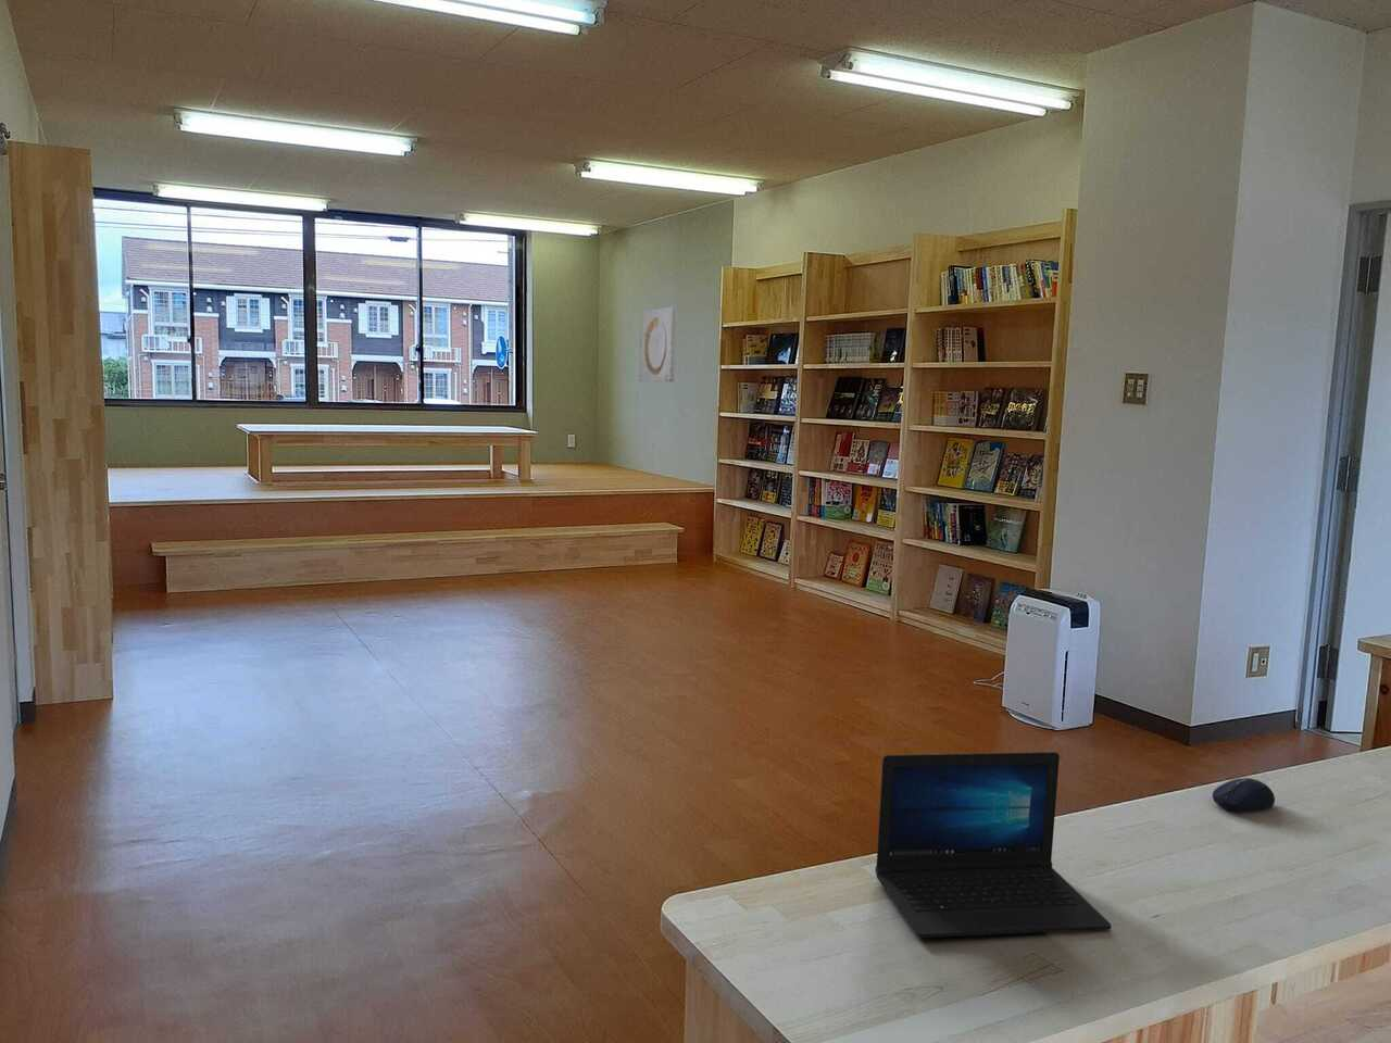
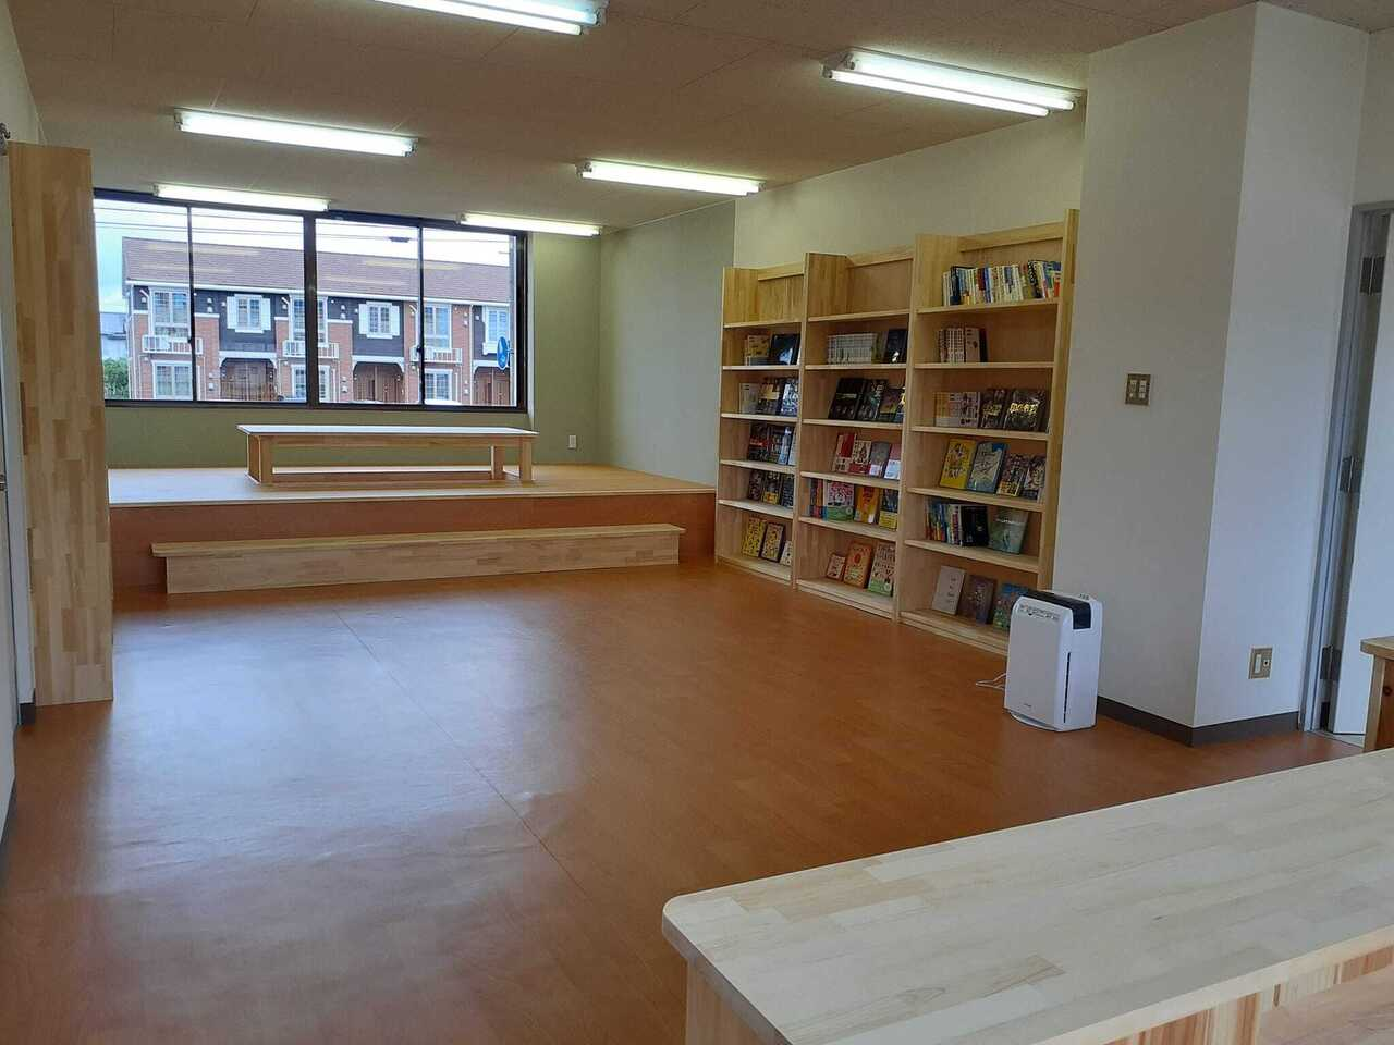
- computer mouse [1211,777,1276,813]
- laptop [875,750,1113,939]
- wall art [637,307,677,382]
